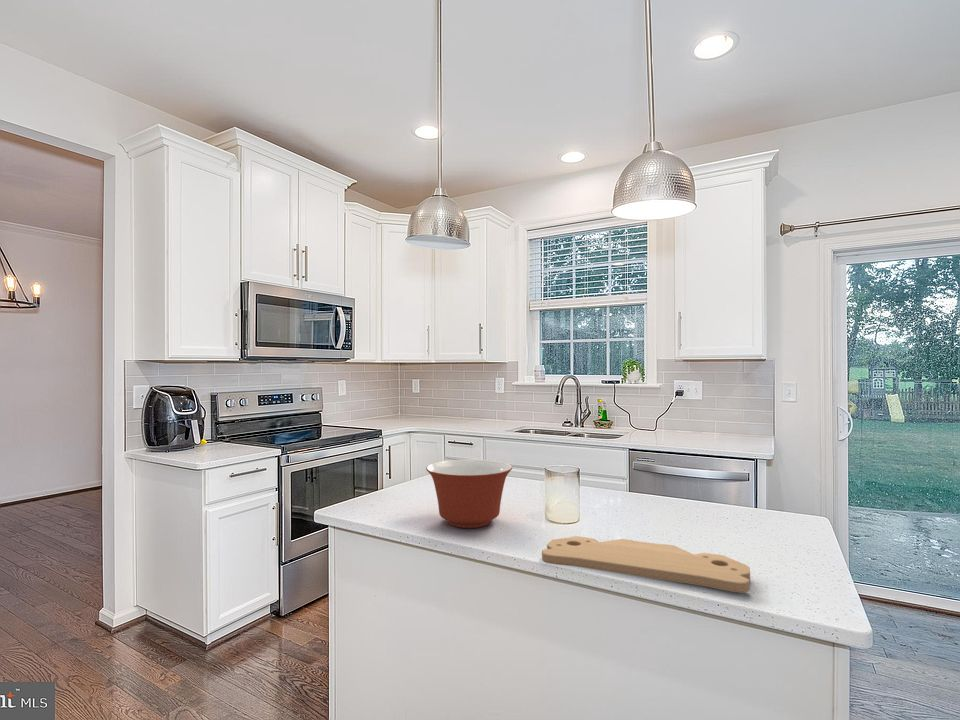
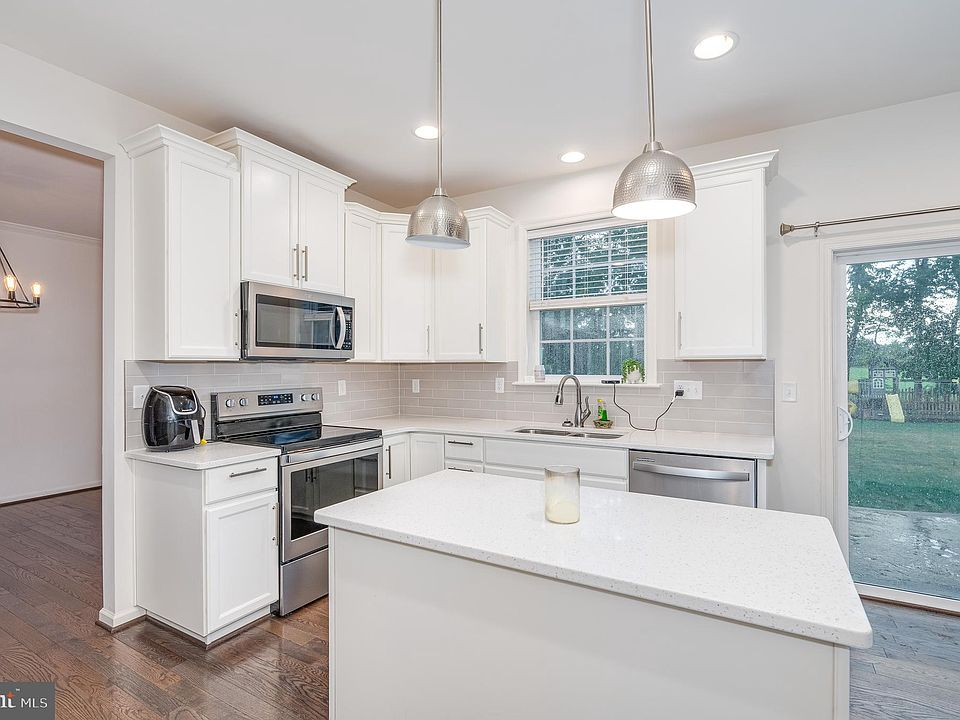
- cutting board [541,536,751,594]
- mixing bowl [425,458,513,529]
